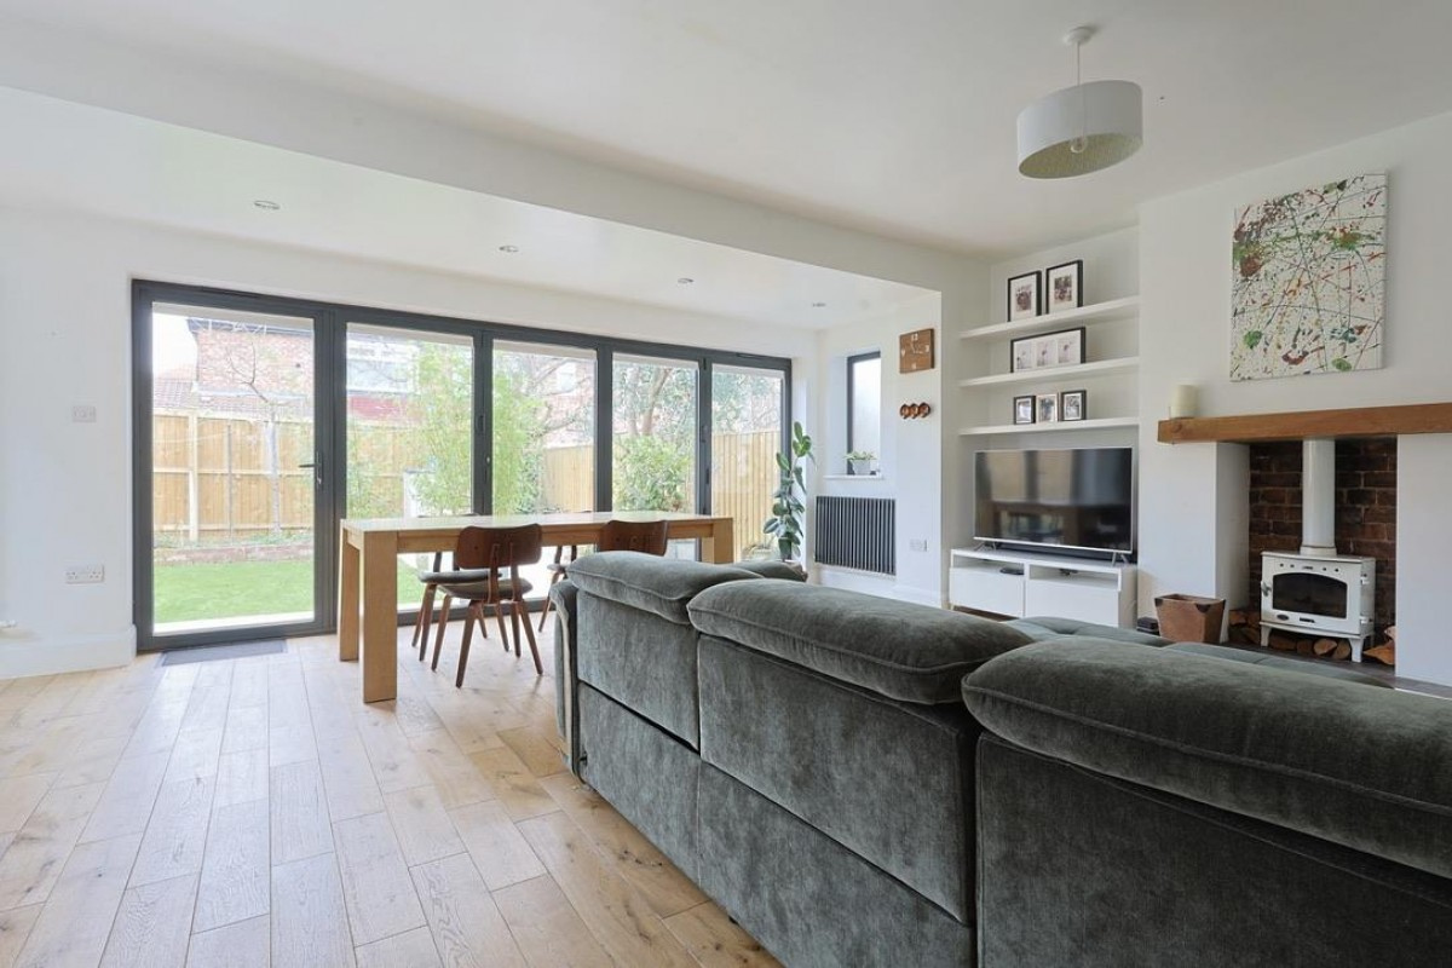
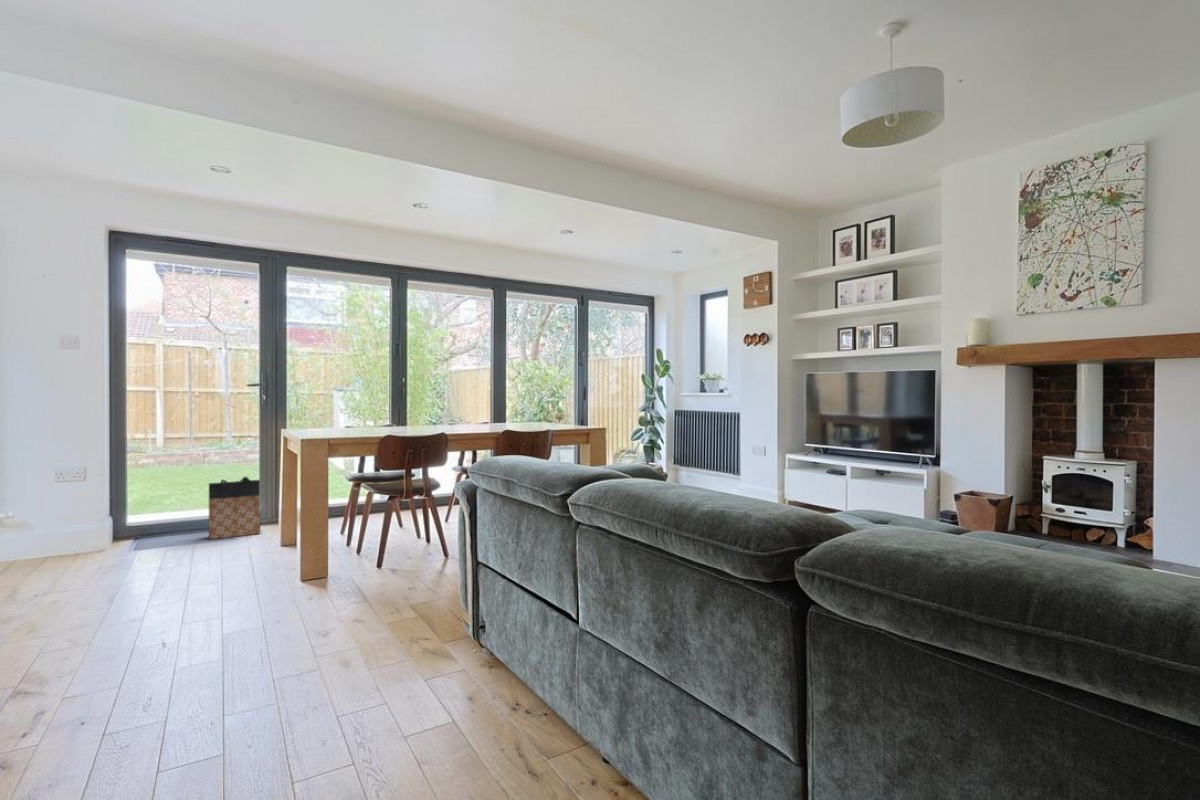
+ bag [208,476,262,541]
